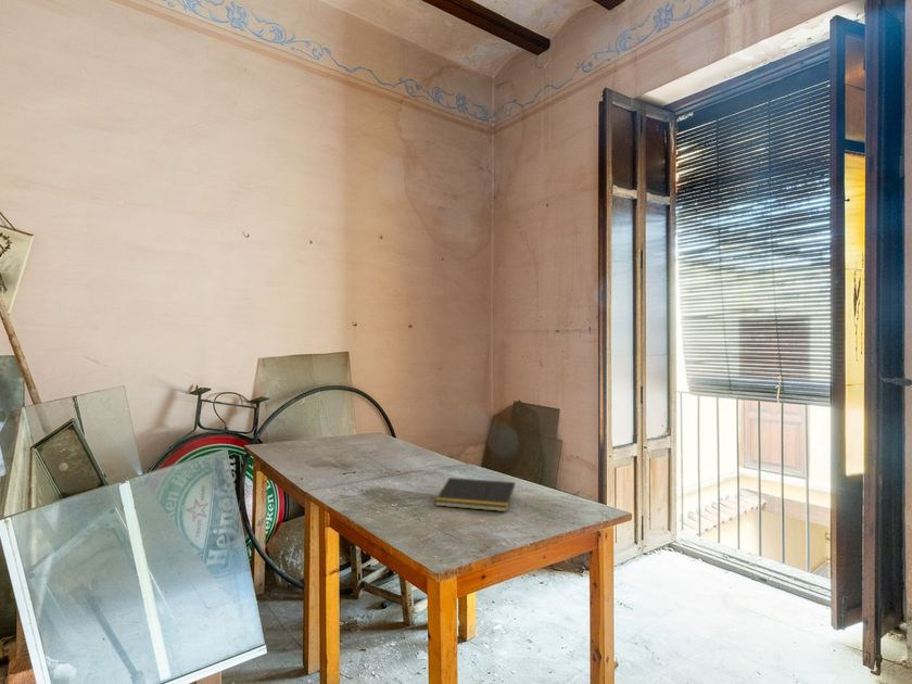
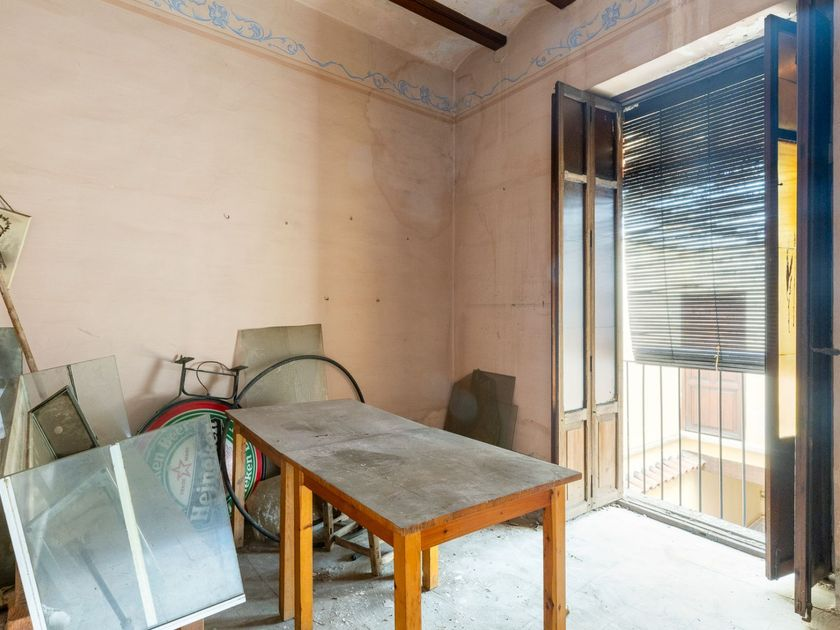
- notepad [434,477,516,512]
